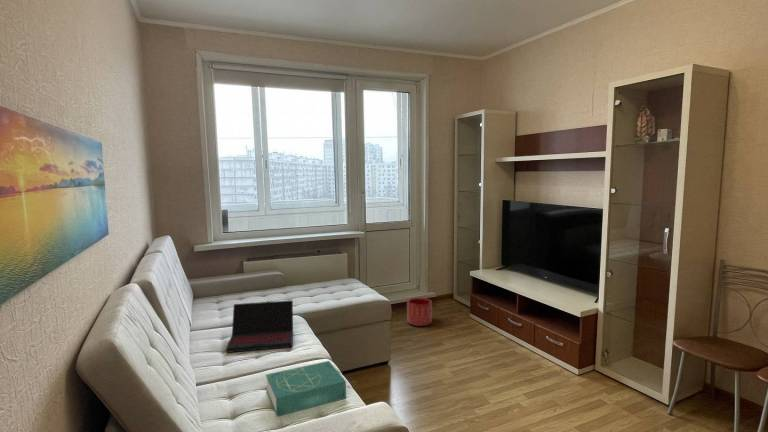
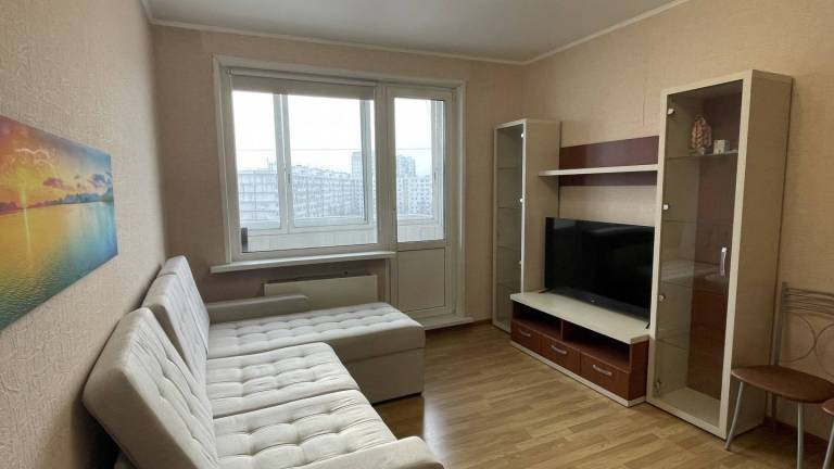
- laptop [225,299,294,354]
- planter [406,297,433,327]
- book [265,360,347,417]
